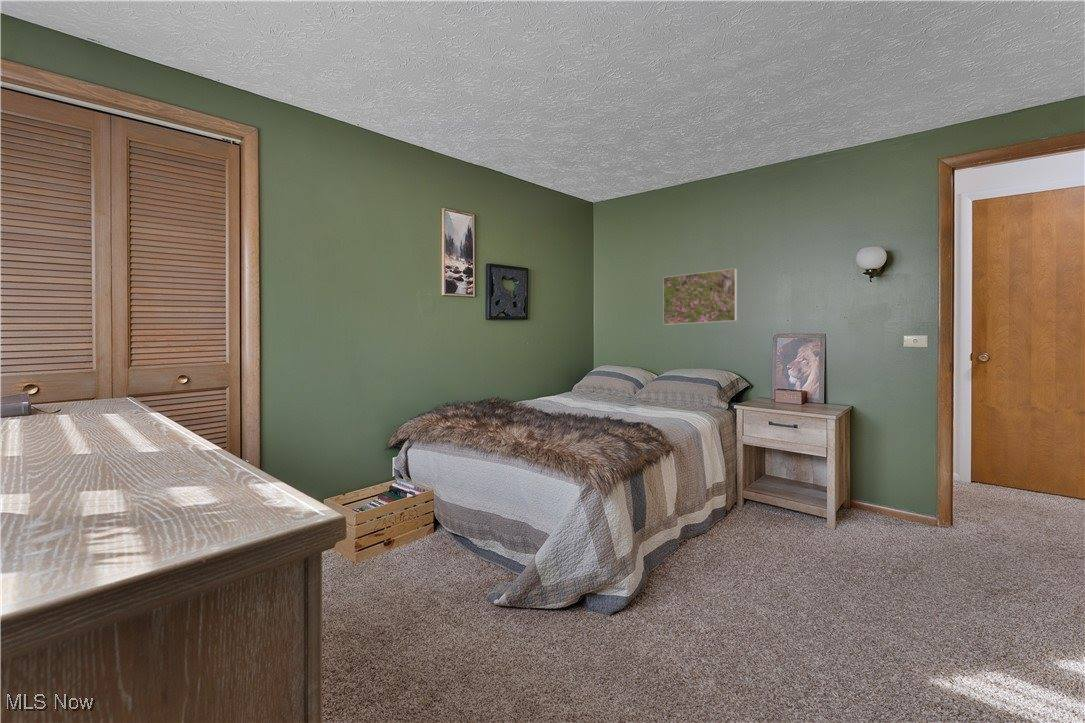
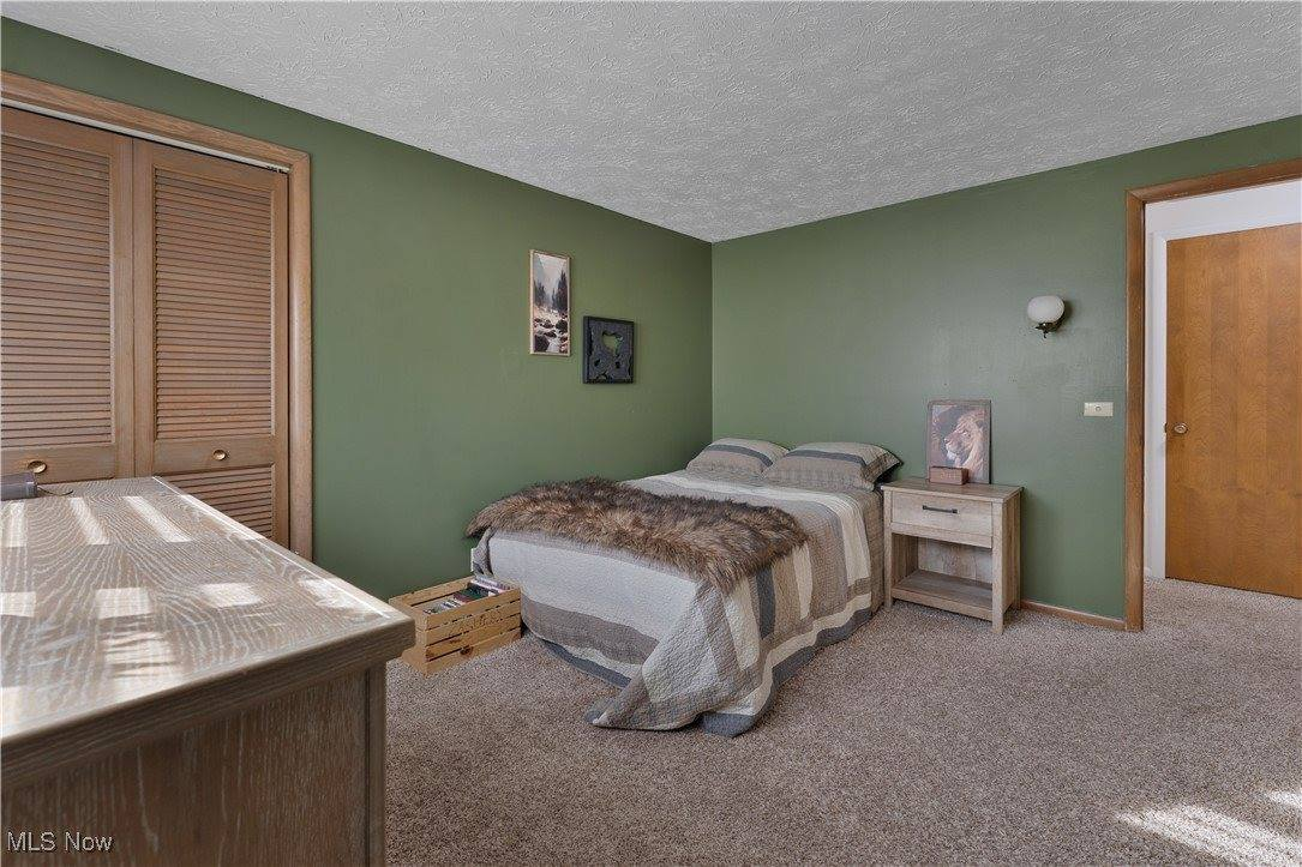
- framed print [662,267,738,326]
